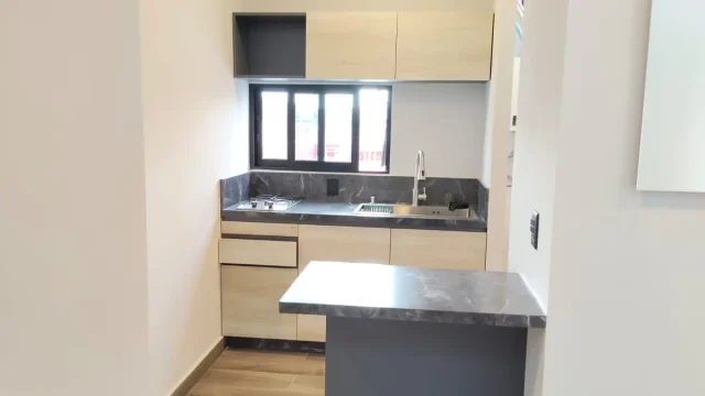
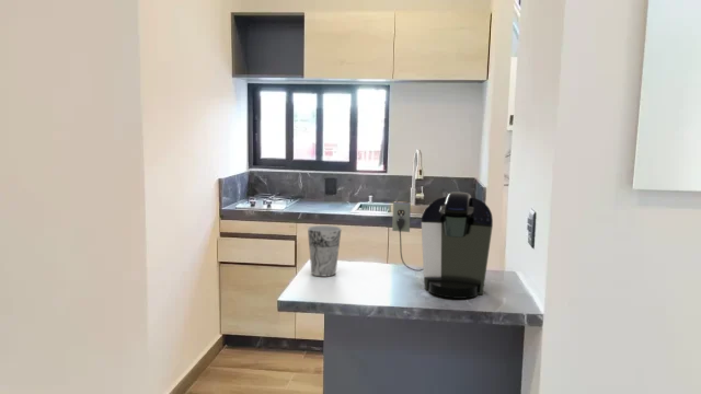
+ cup [307,224,343,277]
+ coffee maker [391,192,494,300]
